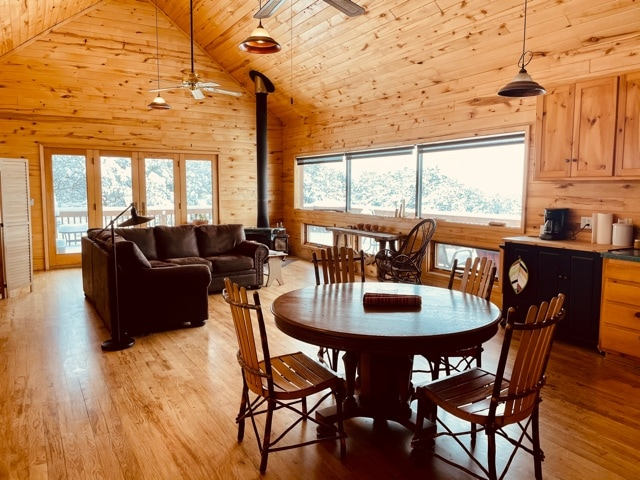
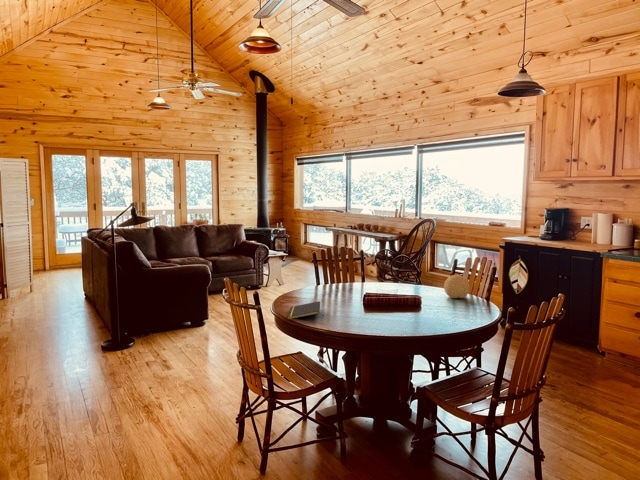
+ decorative ball [443,274,471,299]
+ notepad [286,300,321,320]
